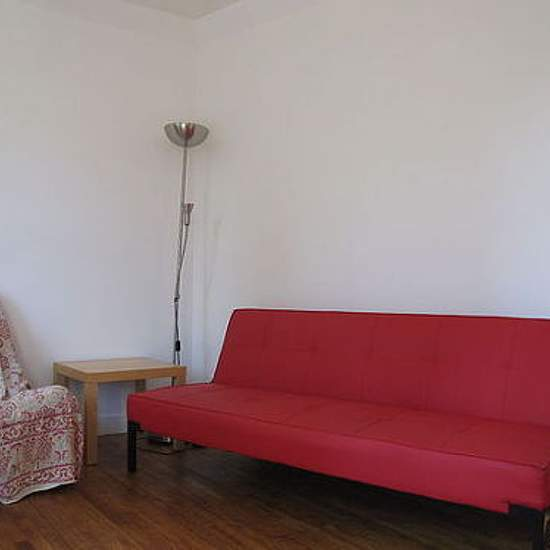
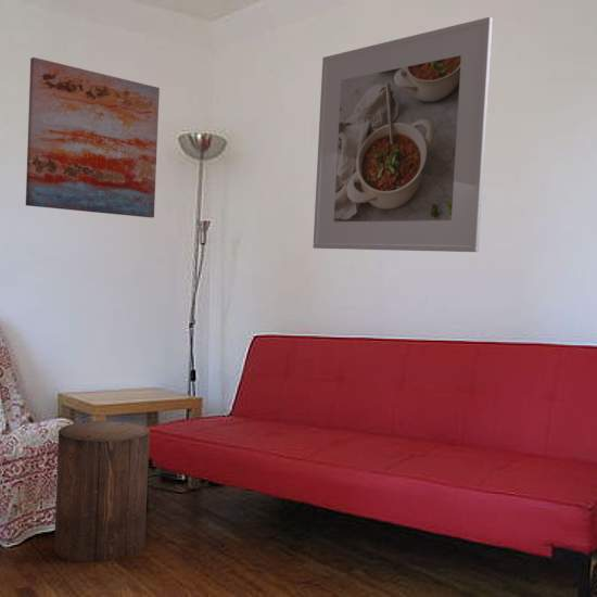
+ stool [53,420,151,563]
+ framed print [312,16,494,253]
+ wall art [25,56,161,218]
